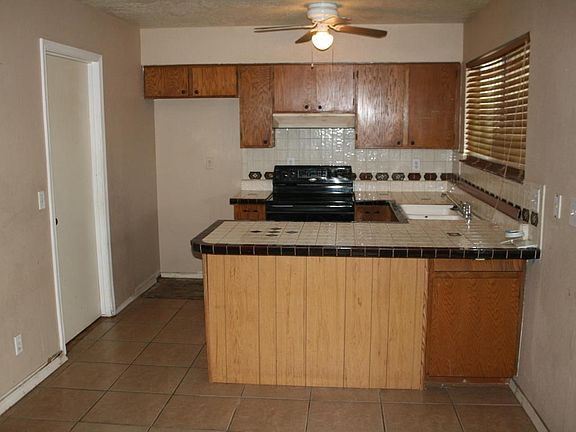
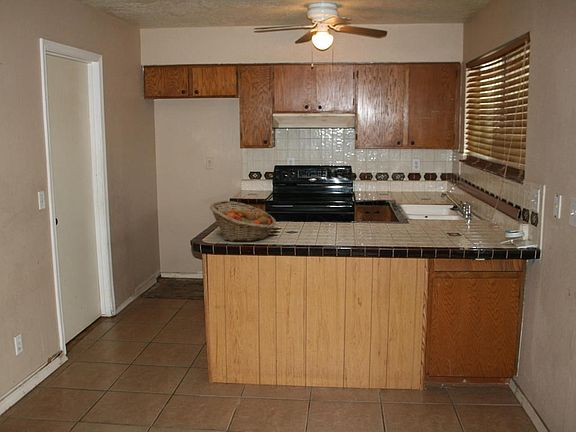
+ fruit basket [209,200,277,242]
